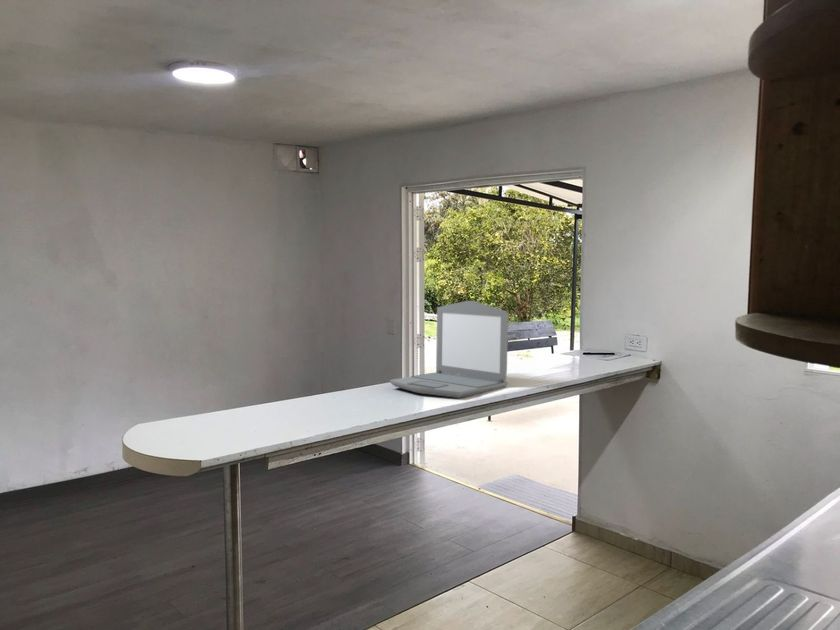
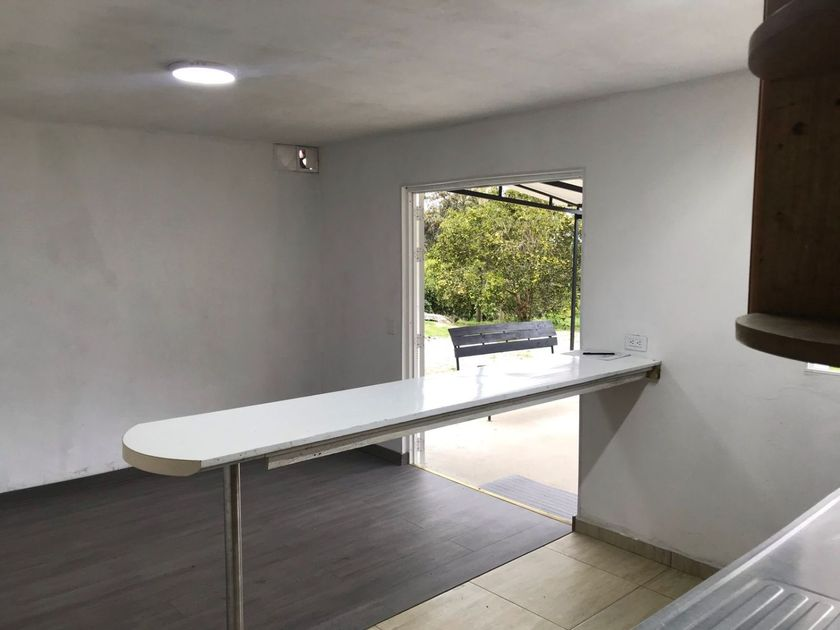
- laptop [389,300,509,399]
